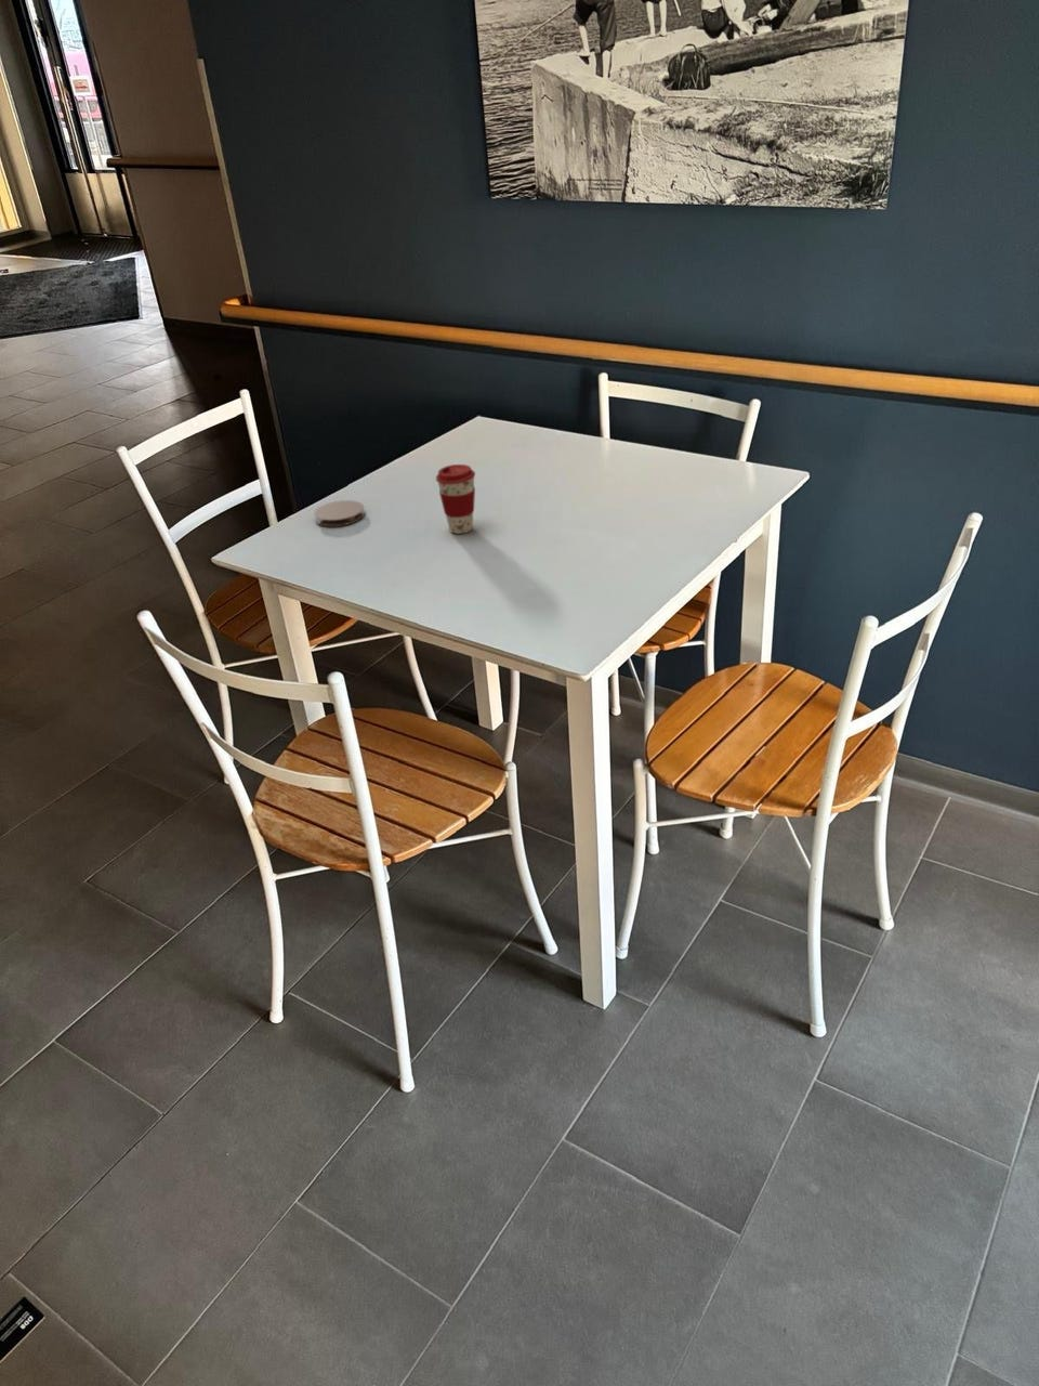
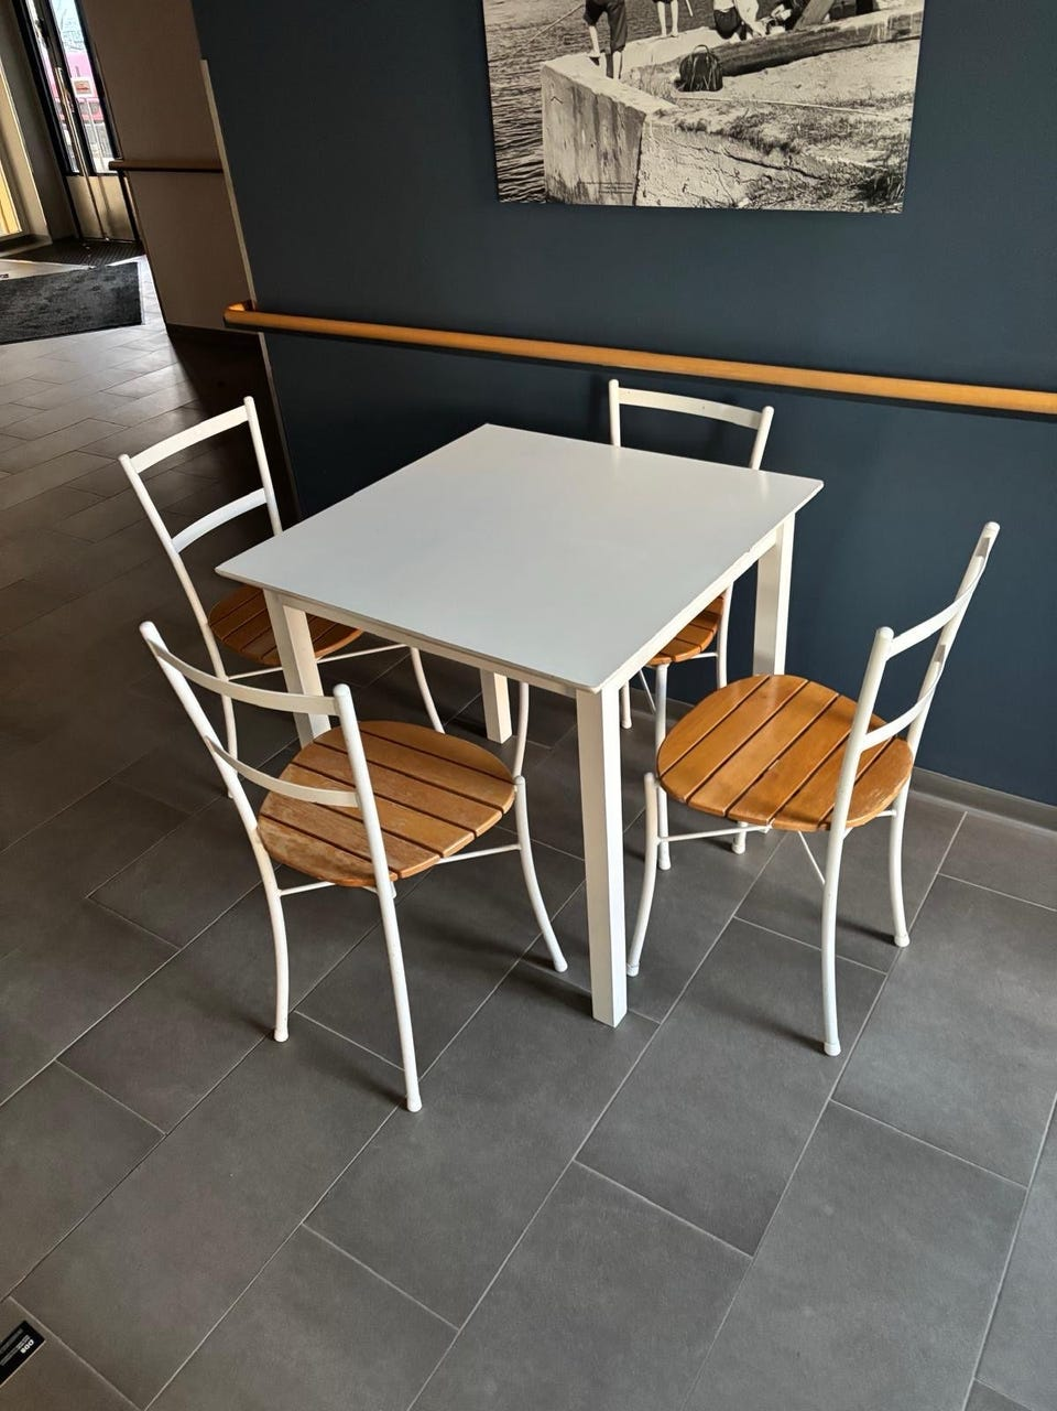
- coaster [313,499,366,527]
- coffee cup [435,464,476,535]
